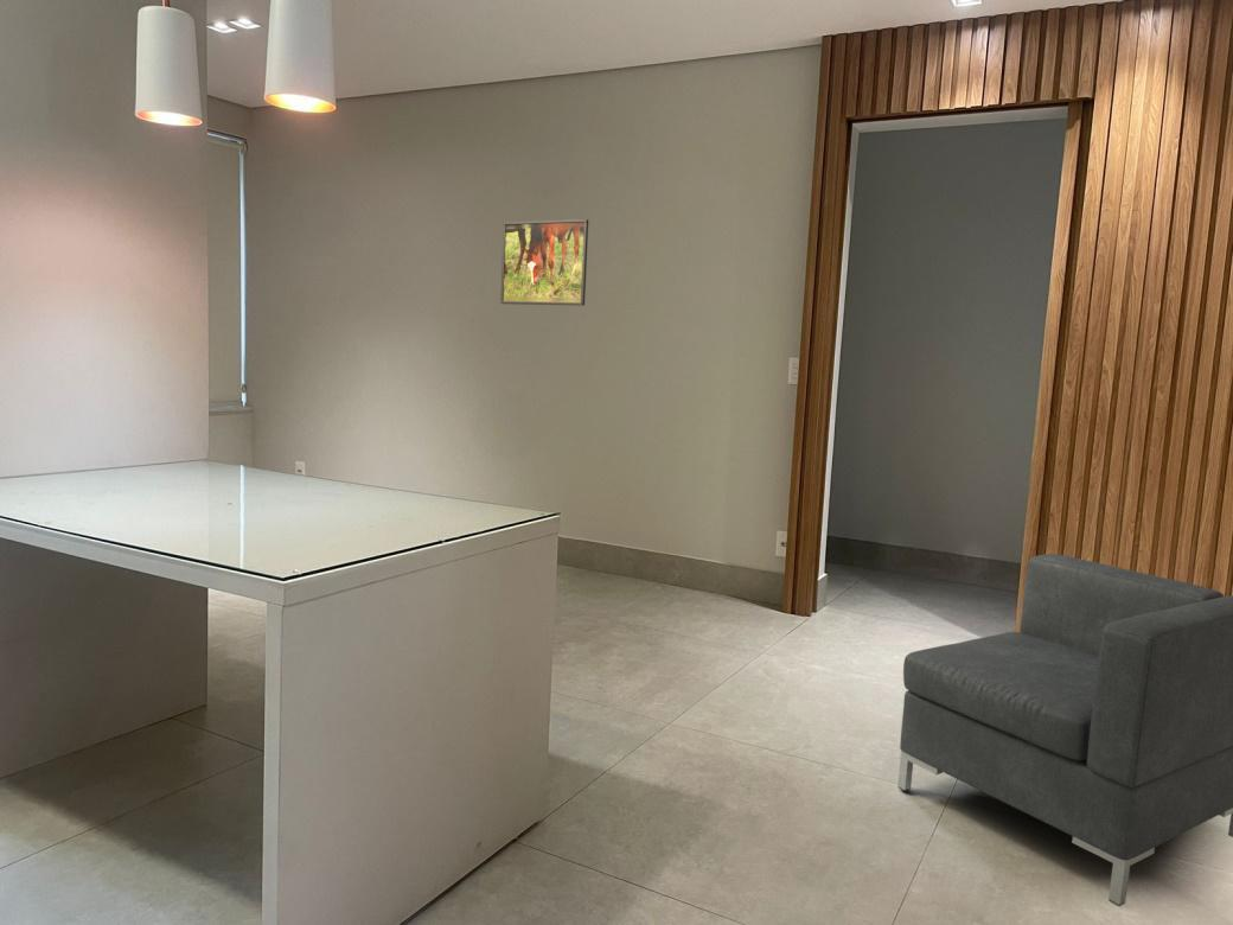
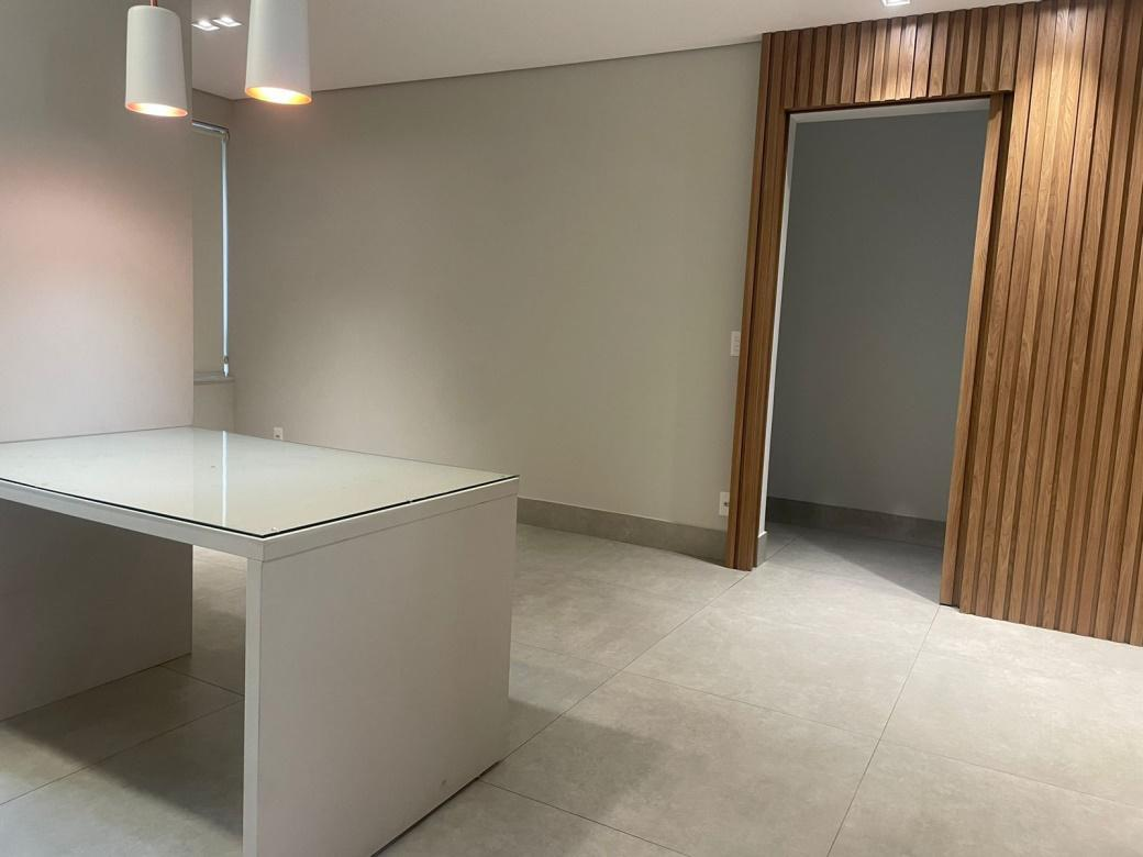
- chair [896,553,1233,907]
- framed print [499,218,589,307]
